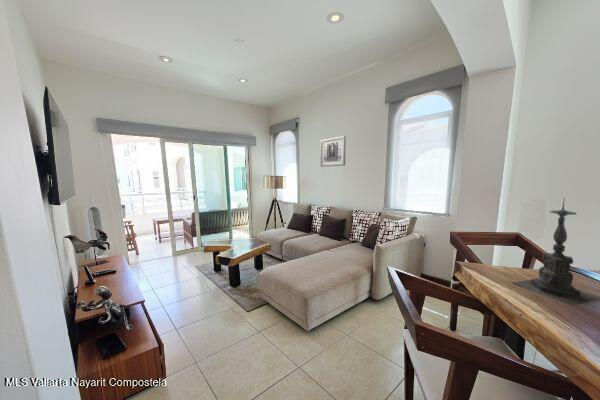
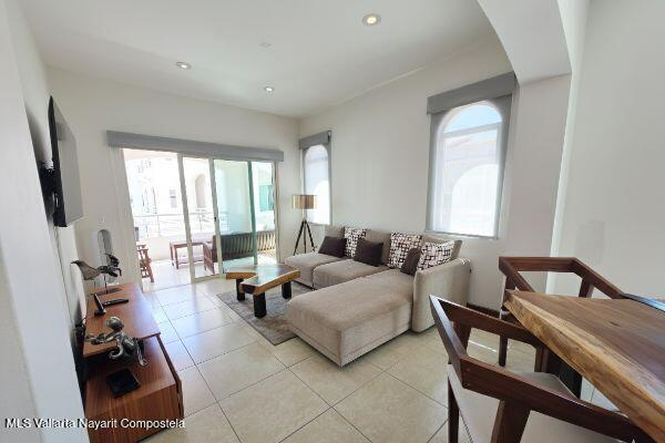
- candle holder [512,197,600,306]
- wall art [319,135,347,168]
